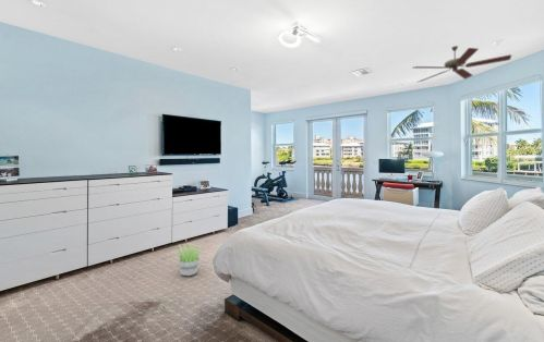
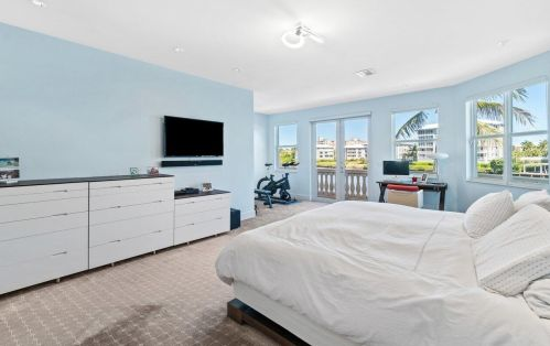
- ceiling fan [413,45,512,83]
- potted plant [172,242,203,277]
